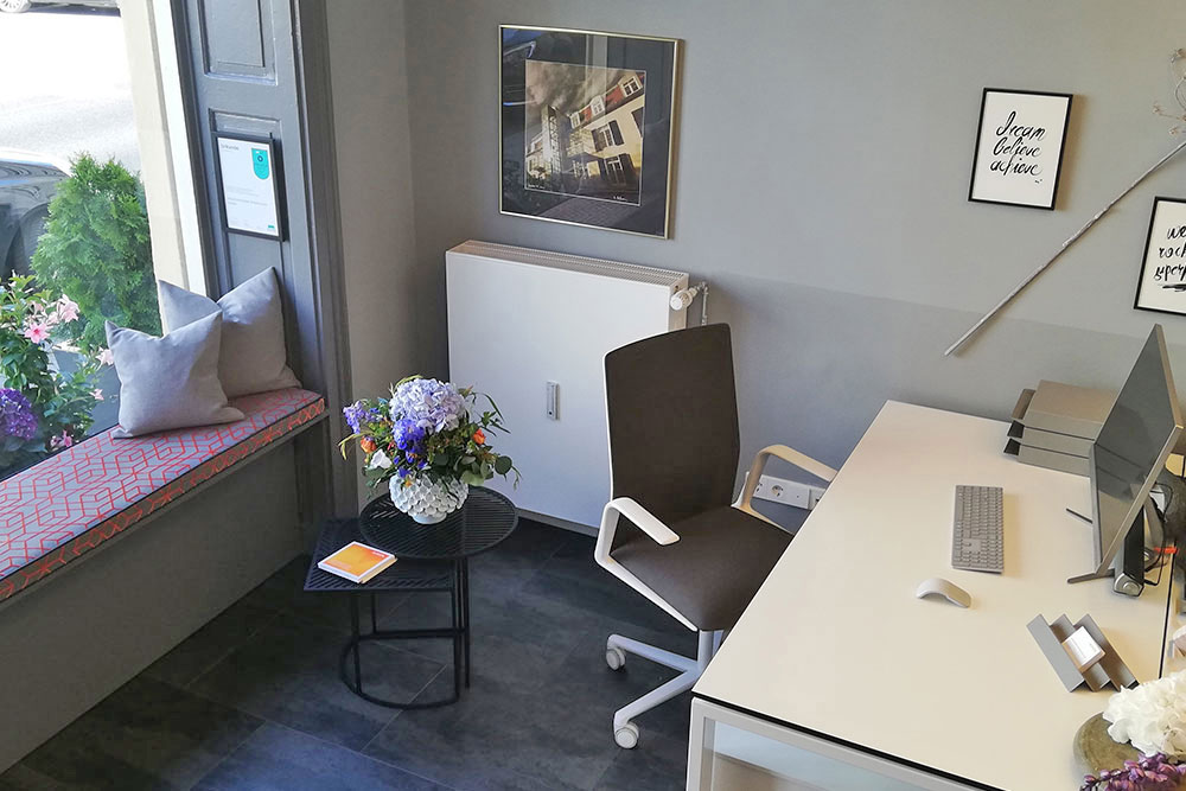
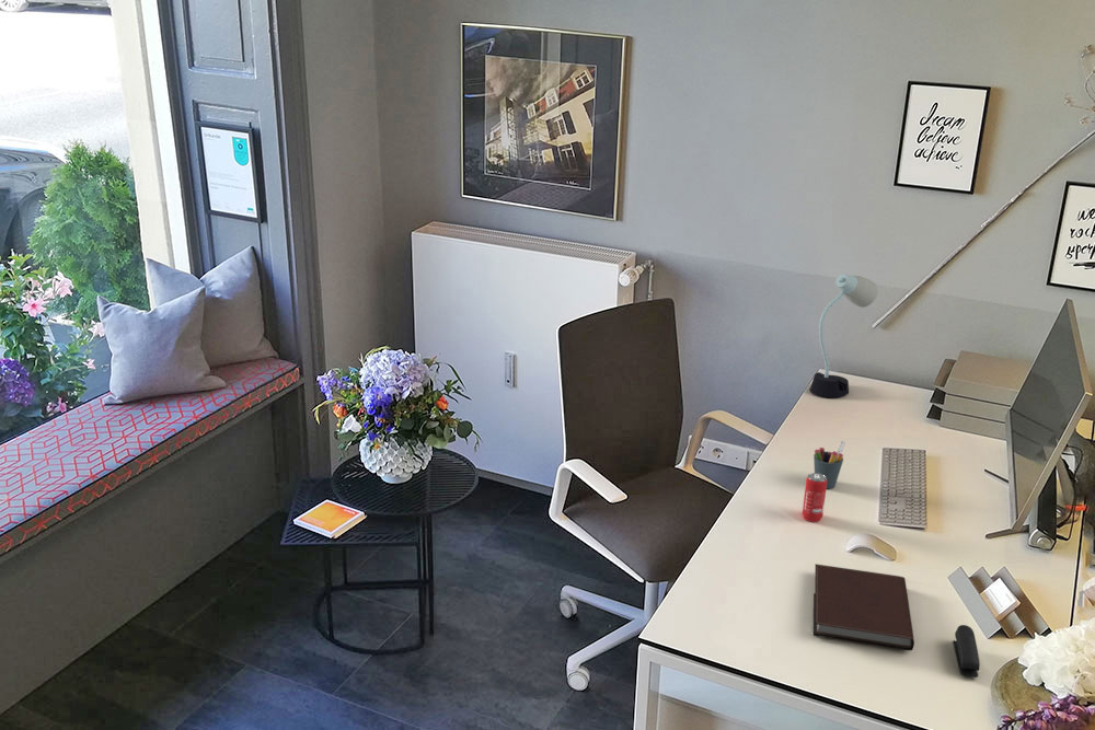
+ beverage can [802,472,828,523]
+ stapler [953,624,981,679]
+ notebook [812,563,915,651]
+ desk lamp [809,274,879,398]
+ pen holder [812,440,846,489]
